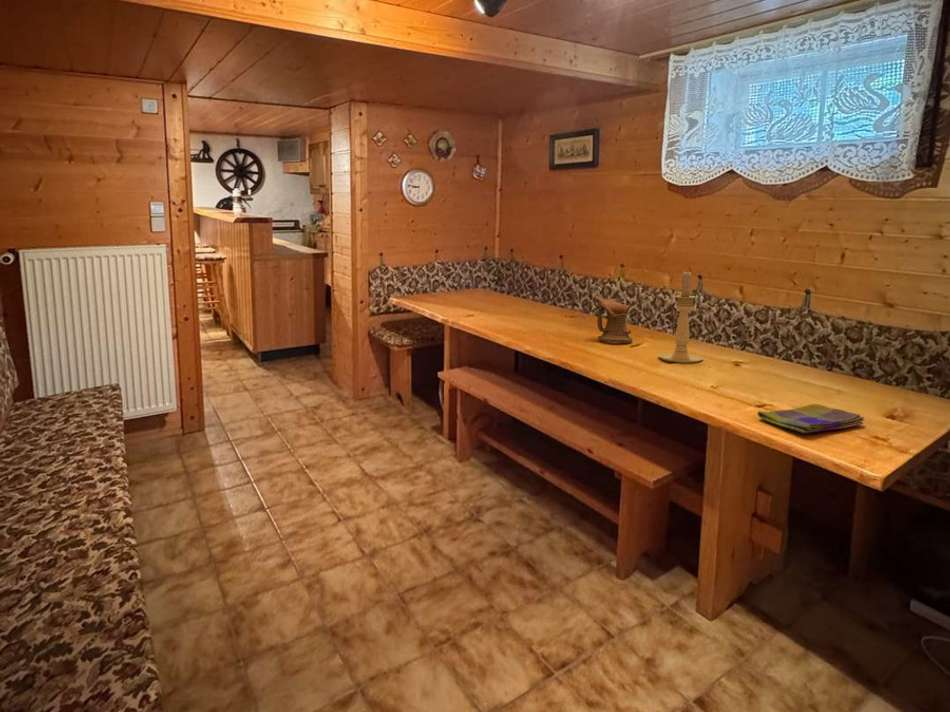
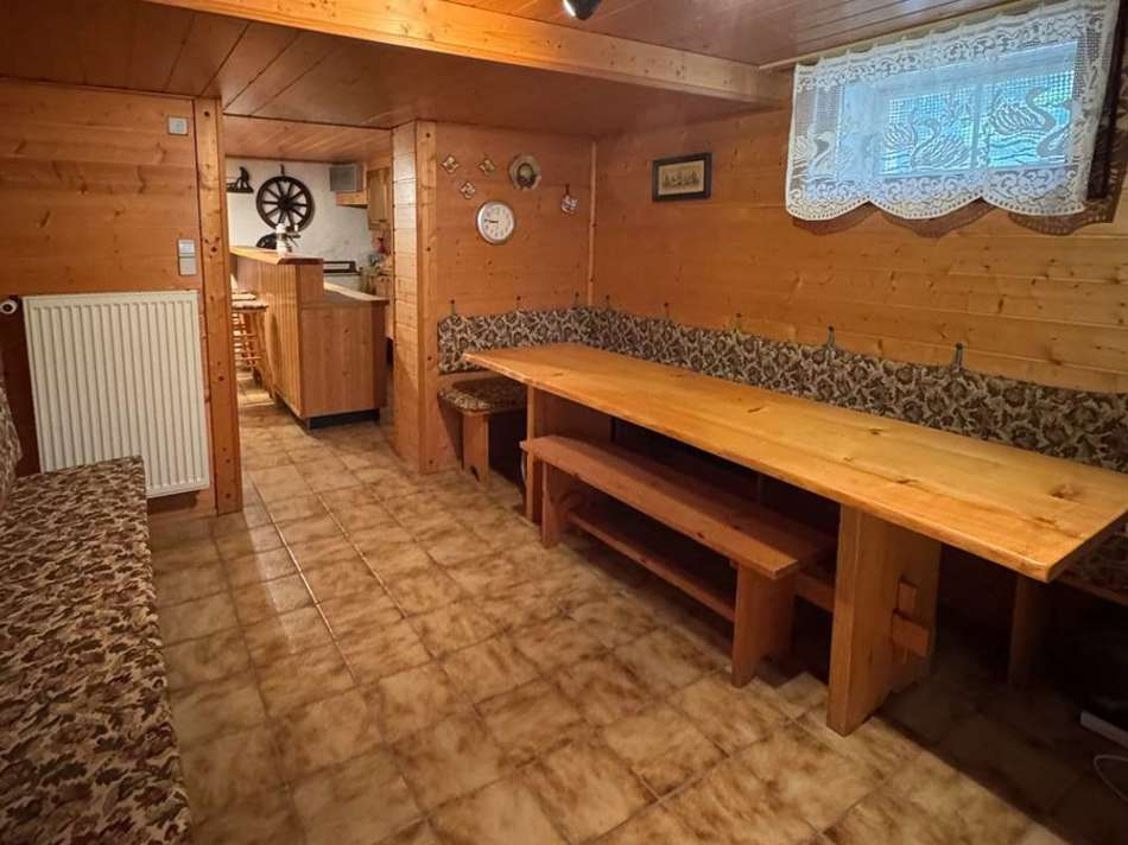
- dish towel [756,403,866,434]
- wooden bowl [594,295,634,343]
- candle holder [658,269,704,364]
